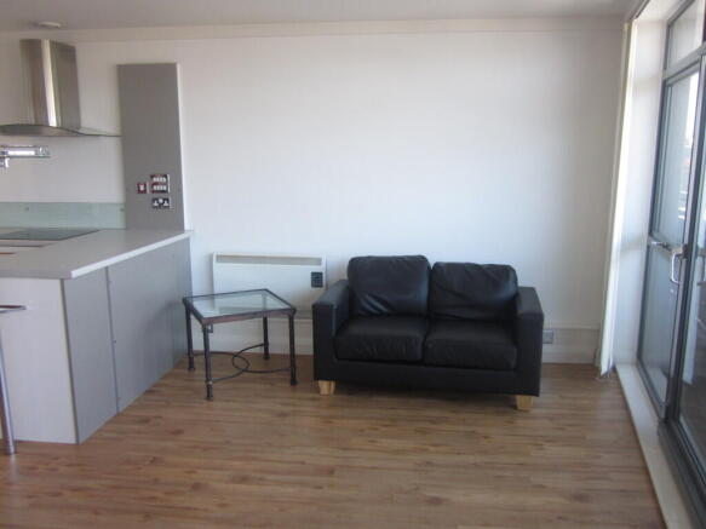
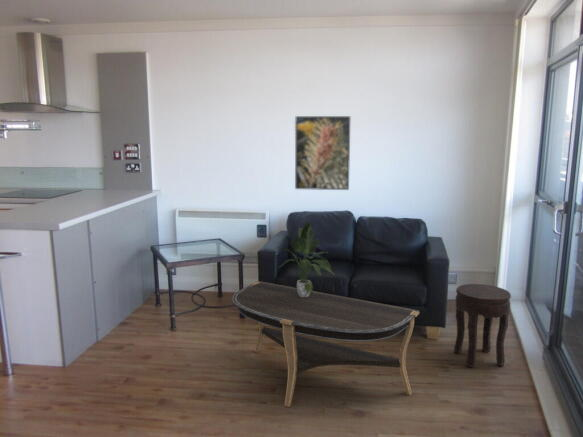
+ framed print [294,115,351,191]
+ side table [453,283,512,368]
+ coffee table [232,280,420,408]
+ potted plant [277,221,335,297]
